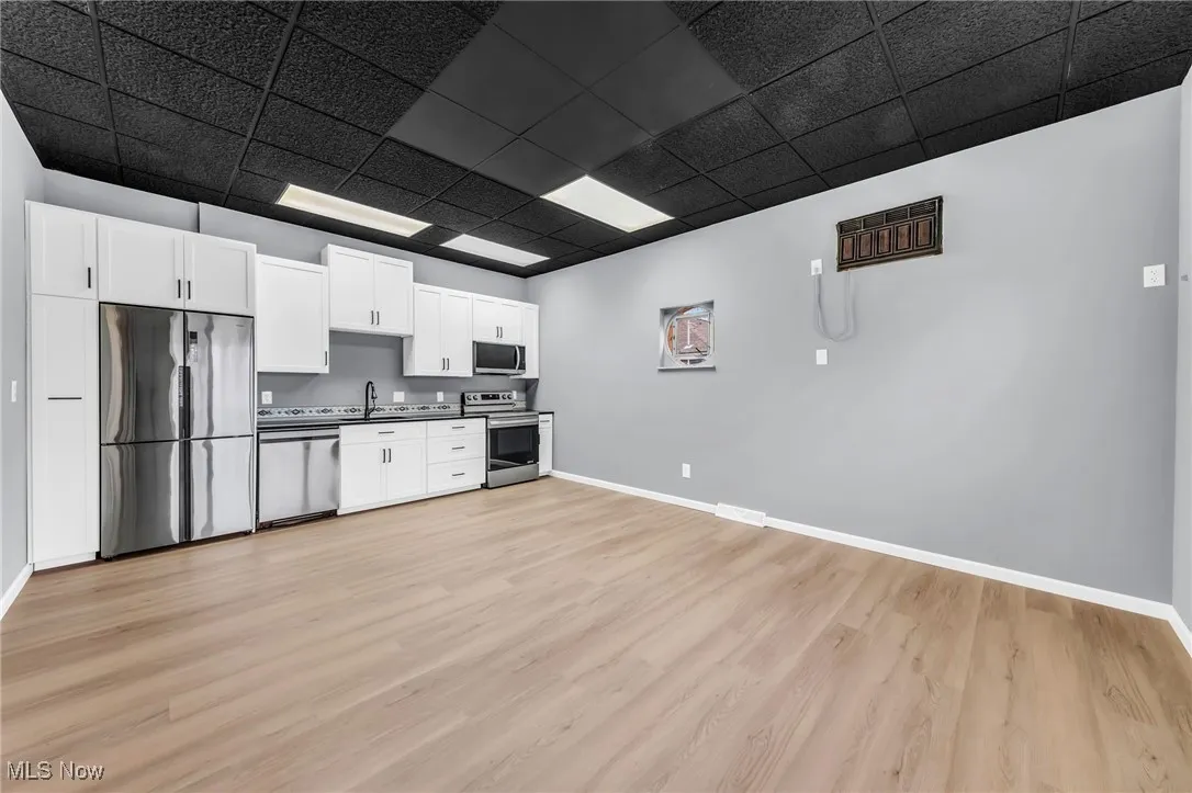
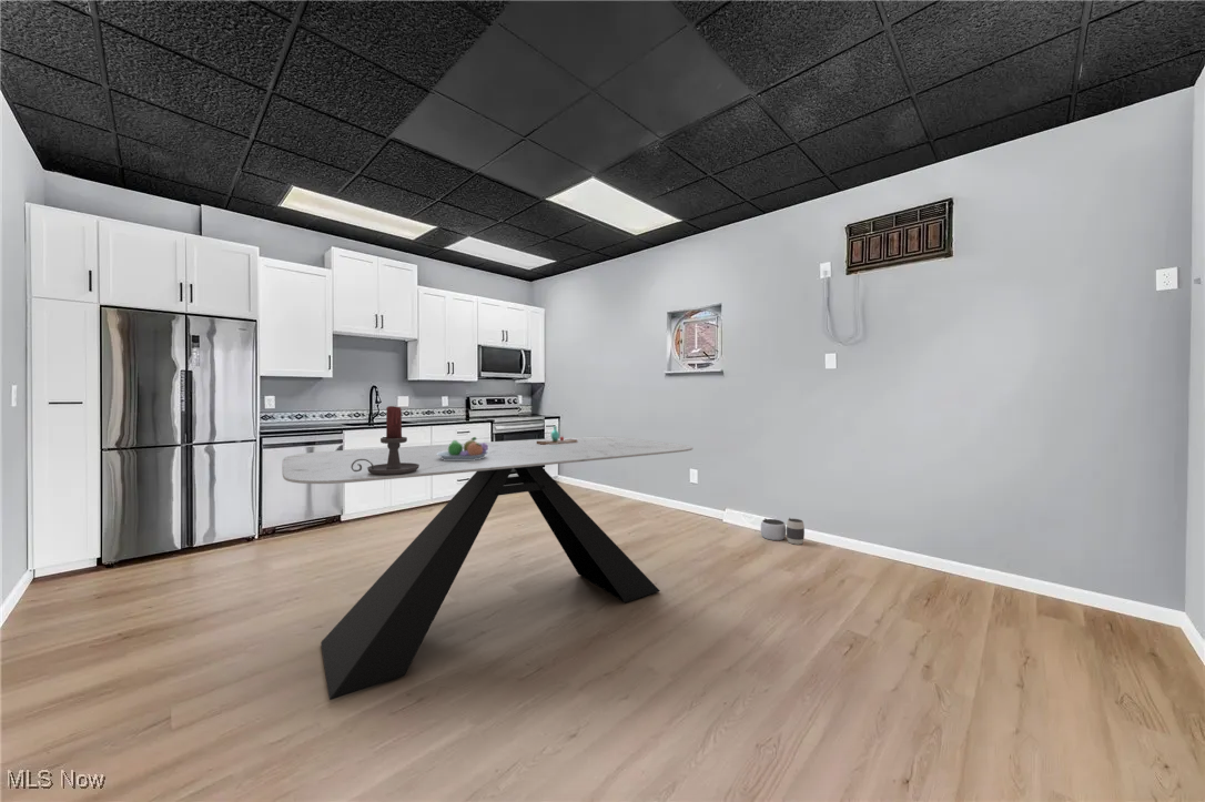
+ fruit bowl [437,436,488,460]
+ dining table [281,435,693,701]
+ candle holder [351,405,419,475]
+ vase [537,425,577,445]
+ waste basket [760,517,806,546]
